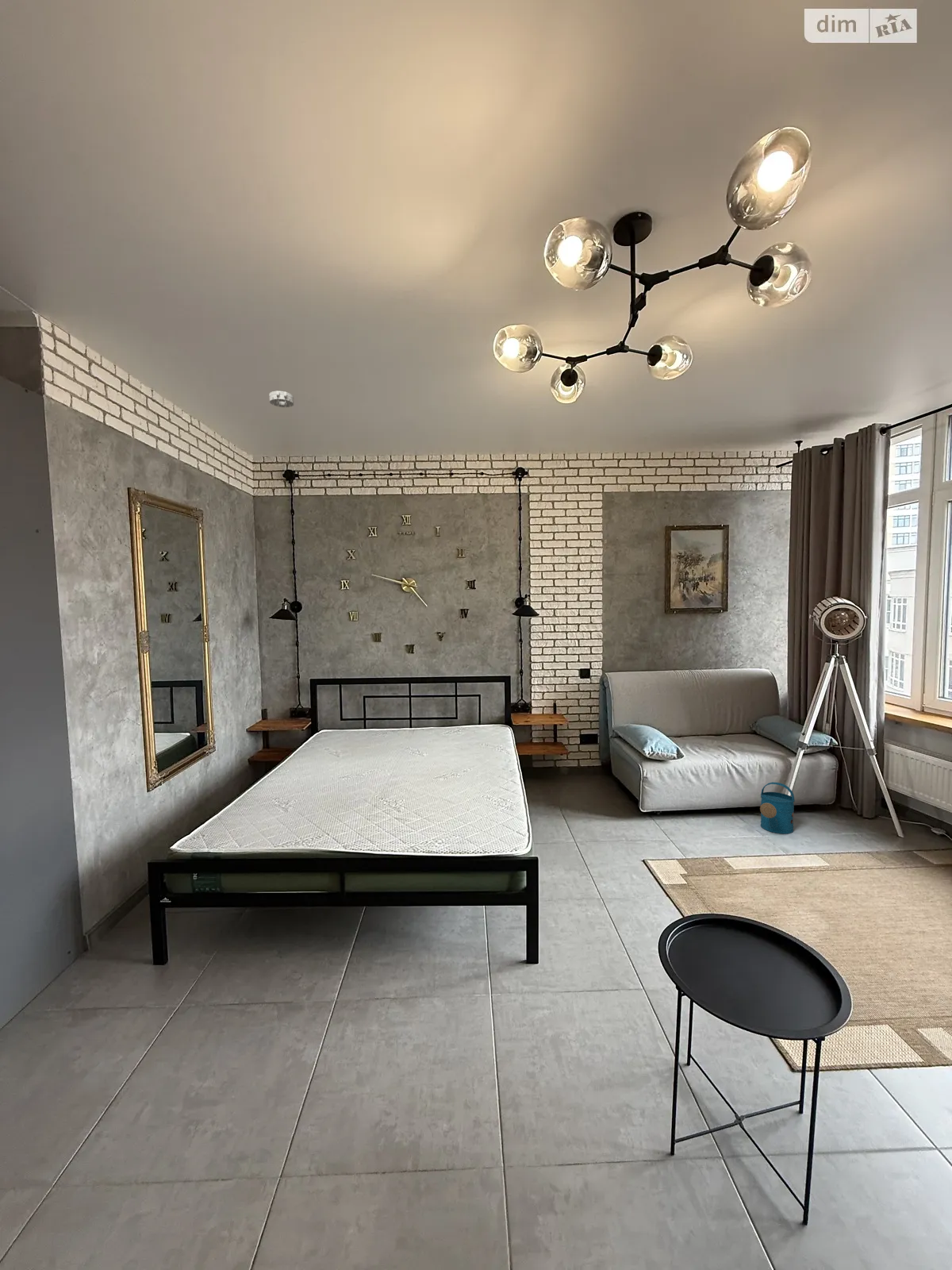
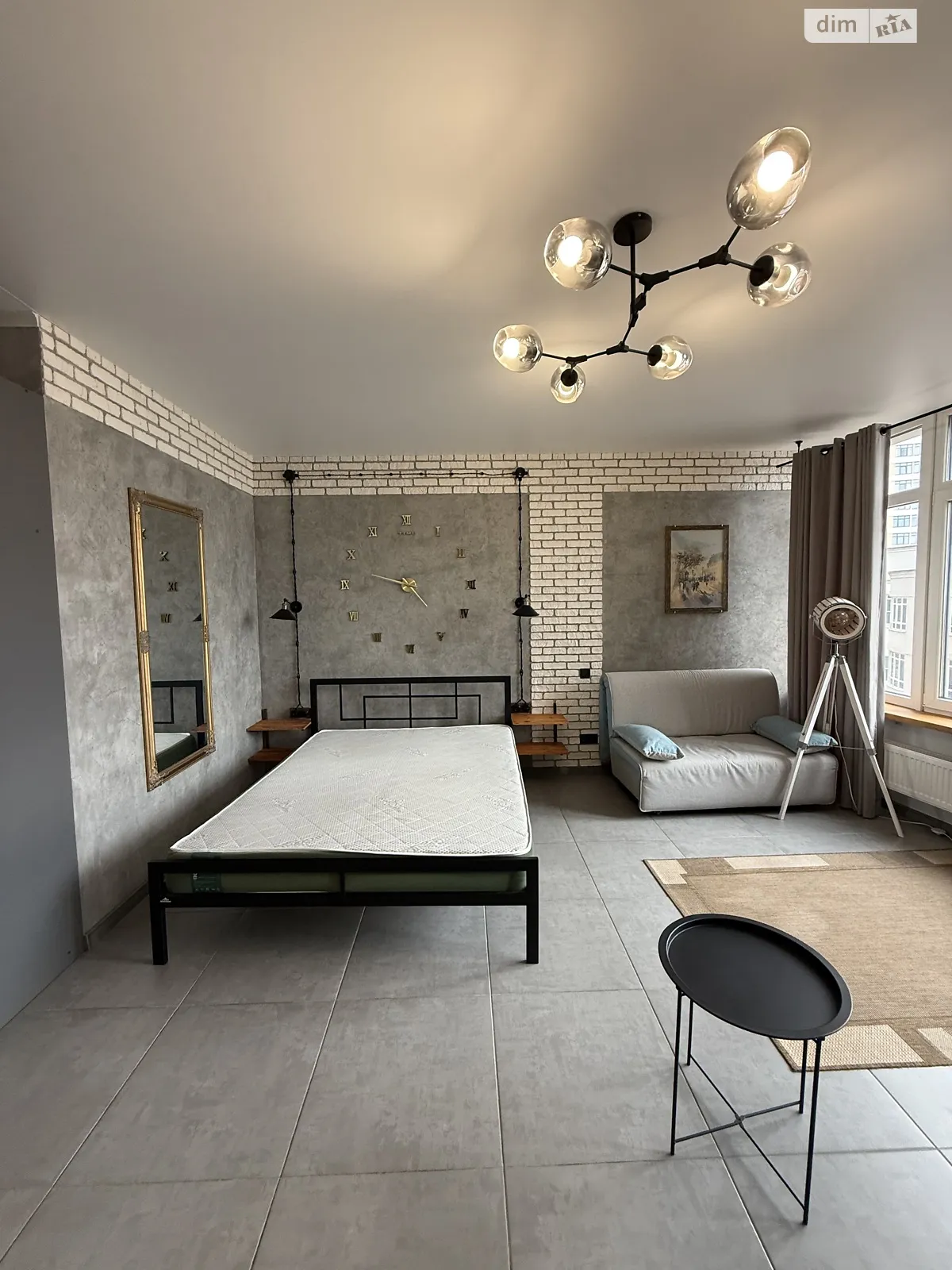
- watering can [759,781,796,835]
- smoke detector [268,390,294,408]
